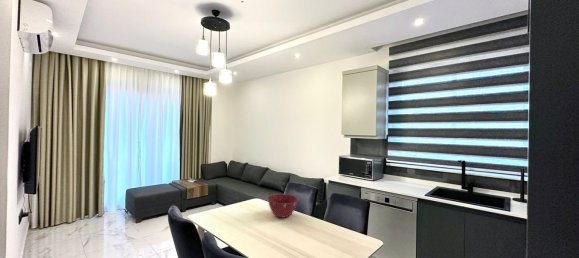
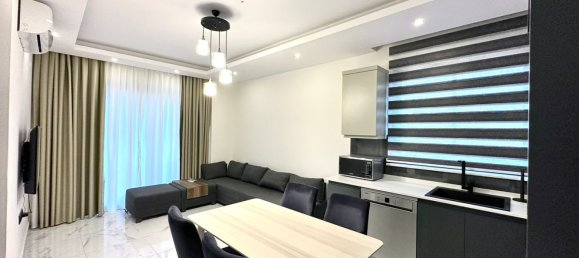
- mixing bowl [266,193,299,219]
